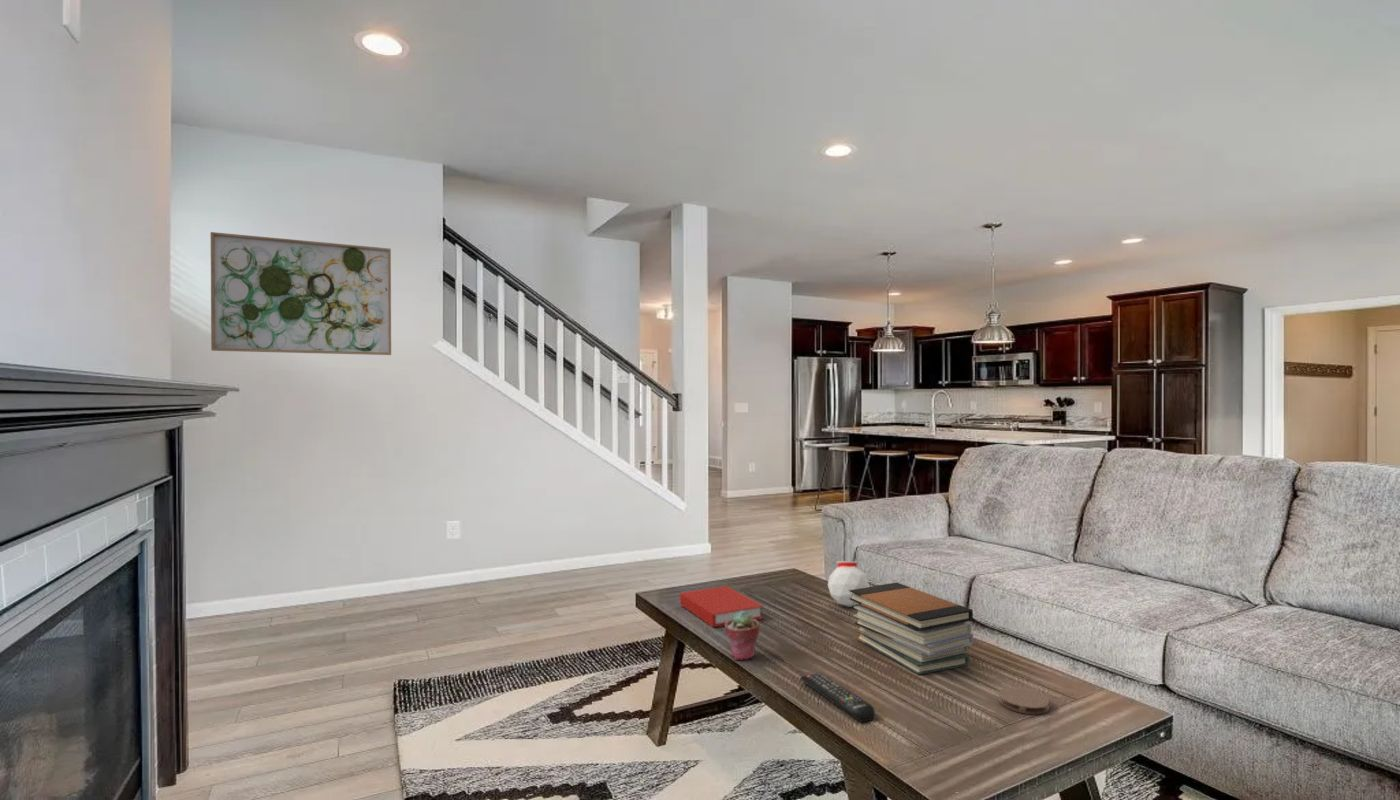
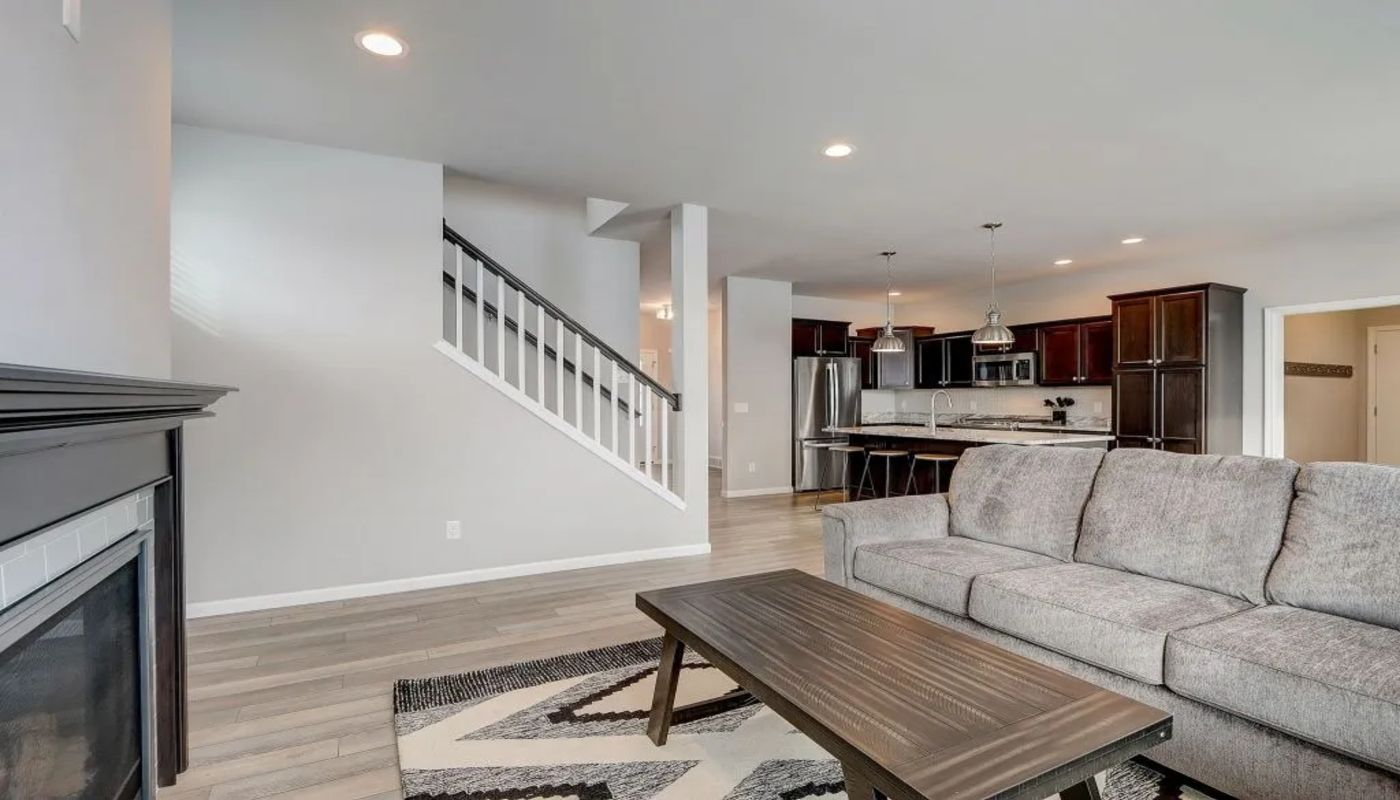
- remote control [799,671,876,723]
- coaster [997,686,1050,715]
- jar [827,560,870,608]
- book [679,585,765,628]
- wall art [210,231,392,356]
- potted succulent [724,610,761,661]
- book stack [849,582,974,676]
